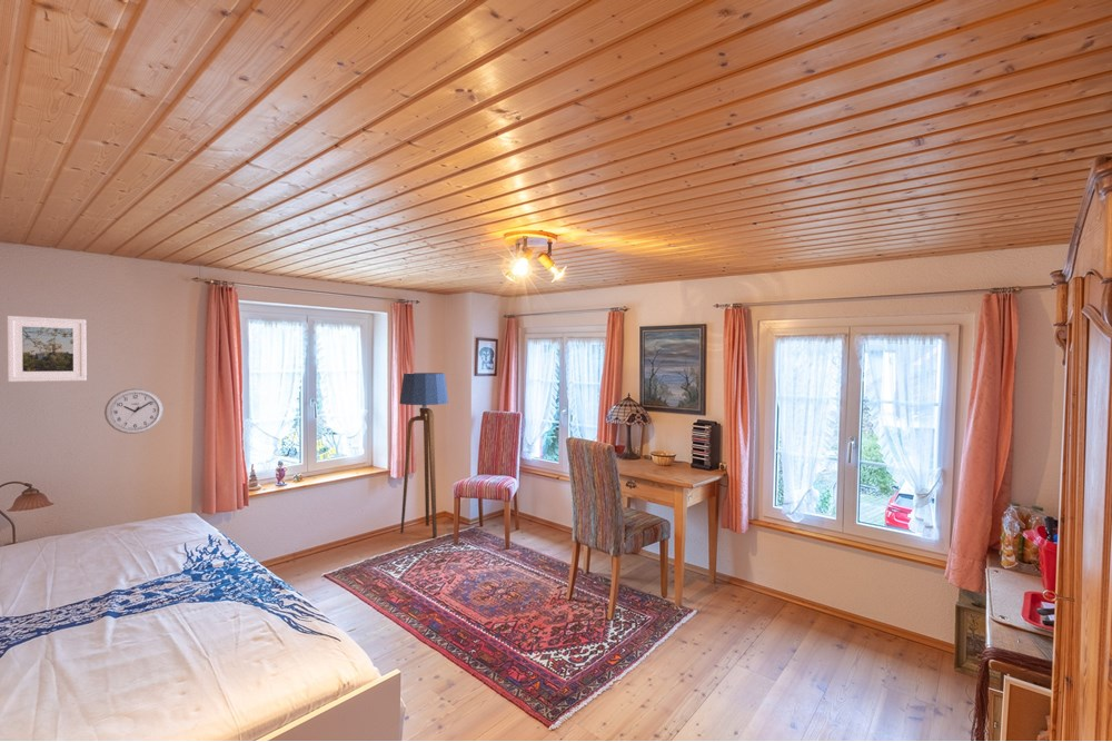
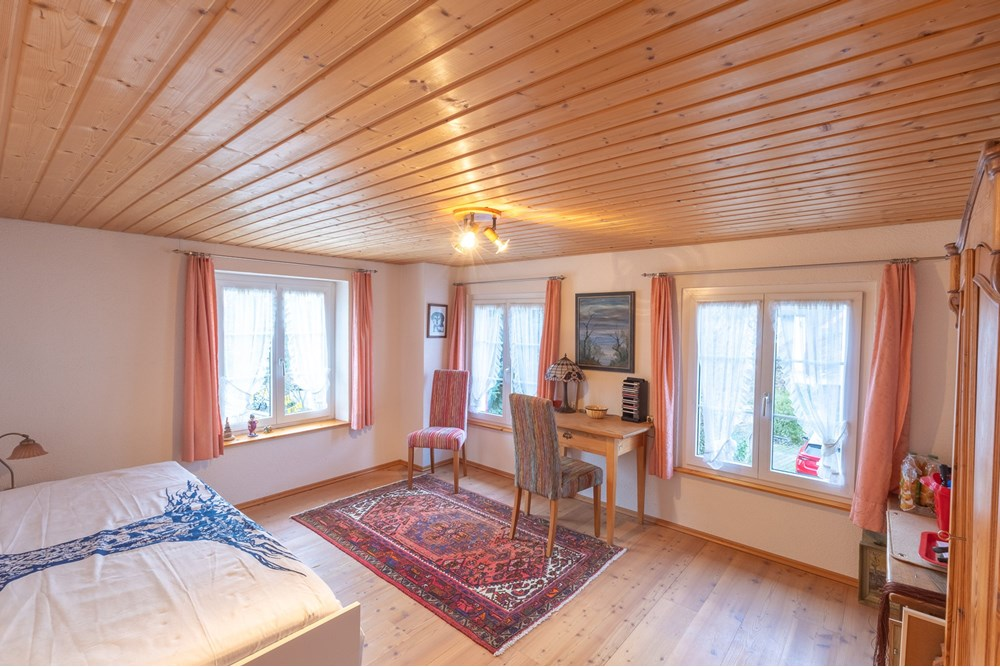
- floor lamp [398,372,449,540]
- wall clock [103,387,165,435]
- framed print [7,315,88,383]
